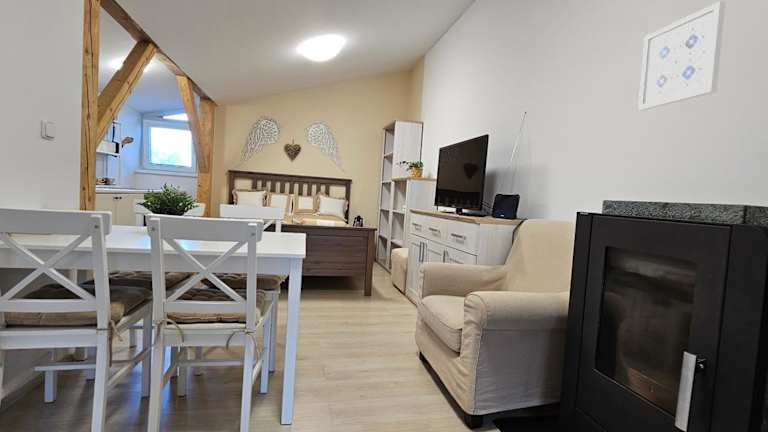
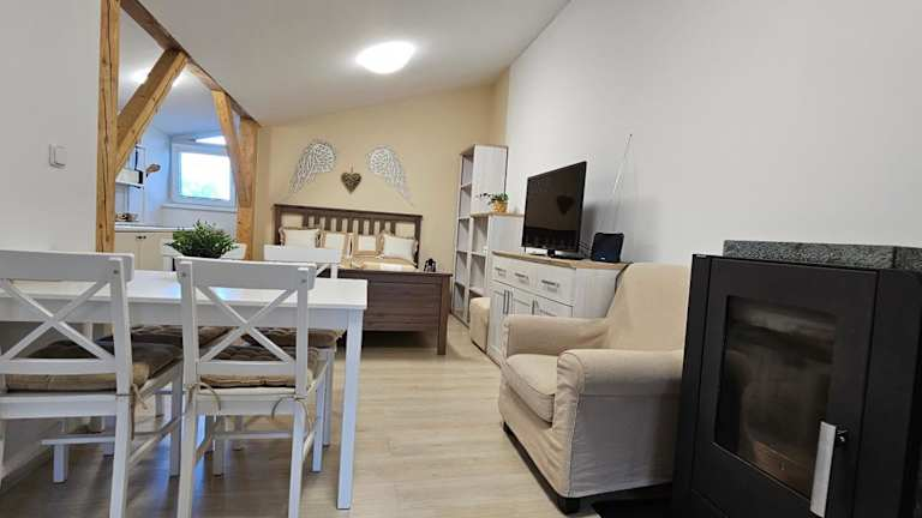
- wall art [637,1,726,111]
